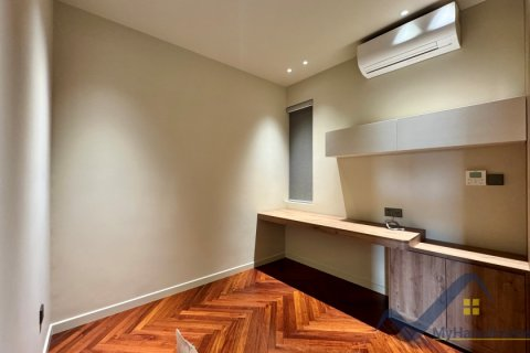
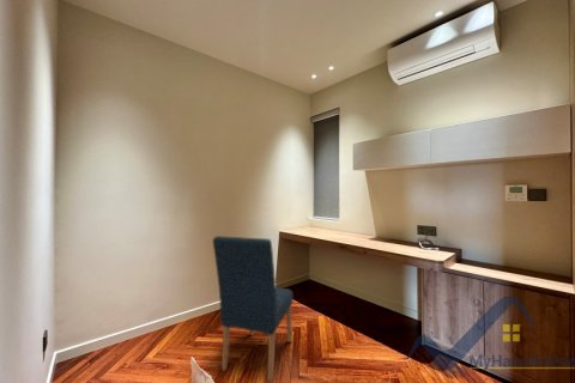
+ chair [212,235,295,383]
